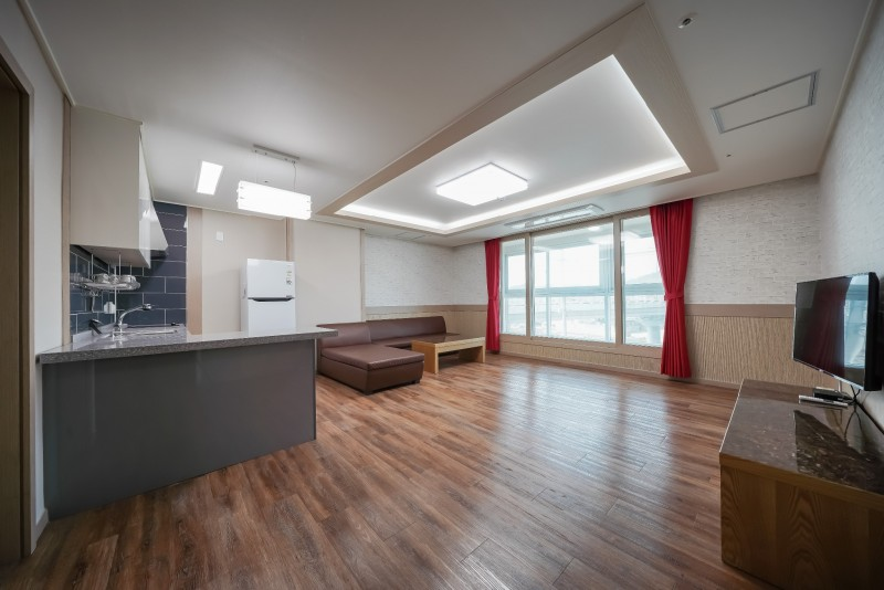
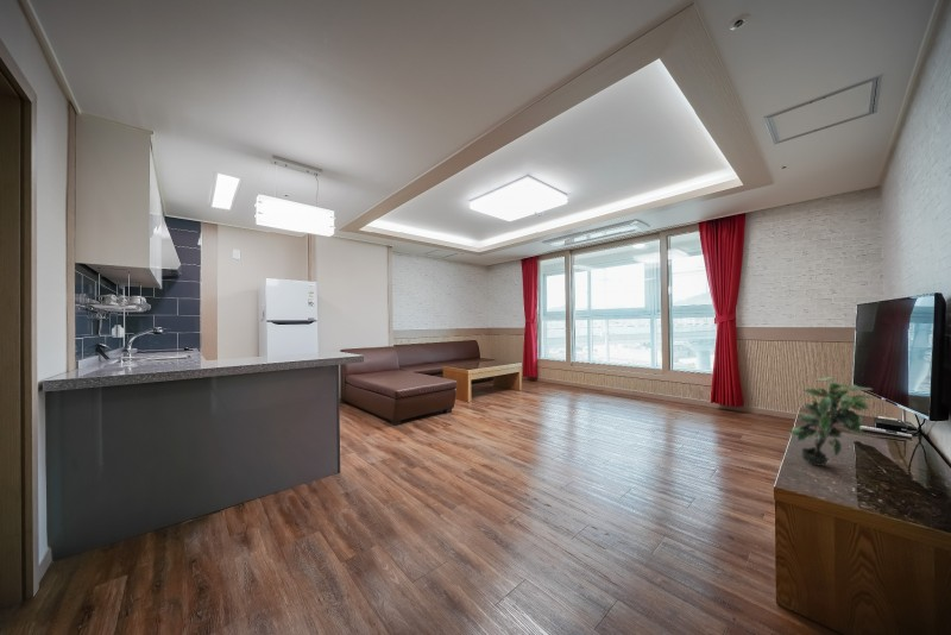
+ potted plant [788,376,876,467]
